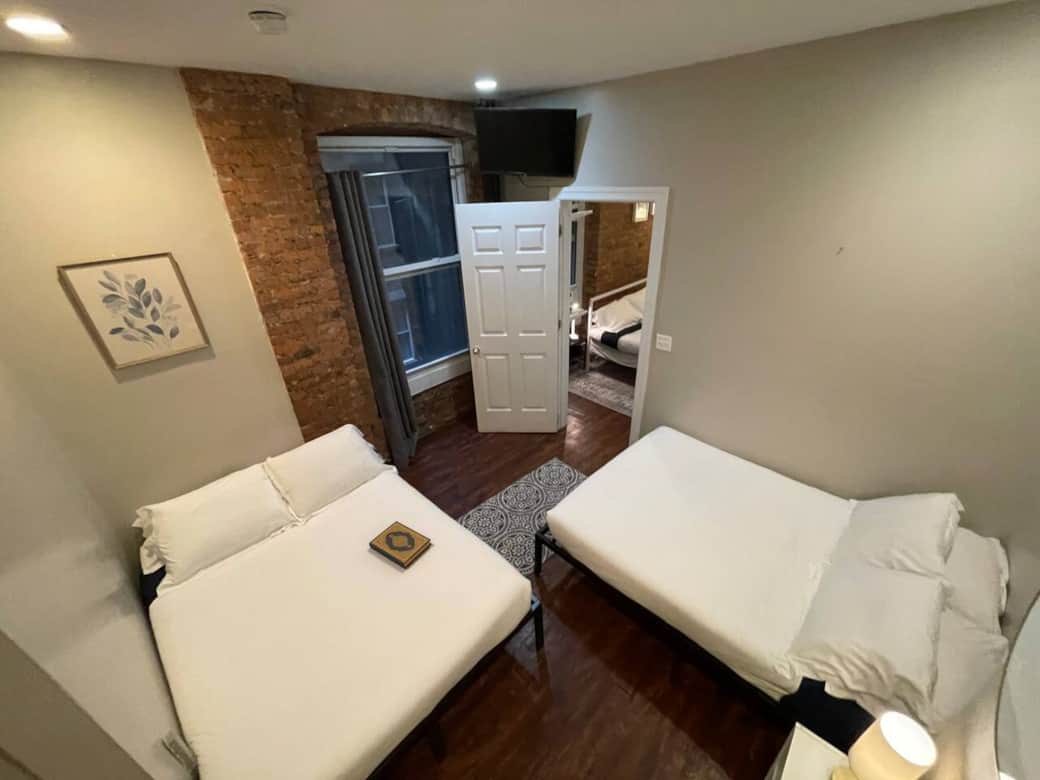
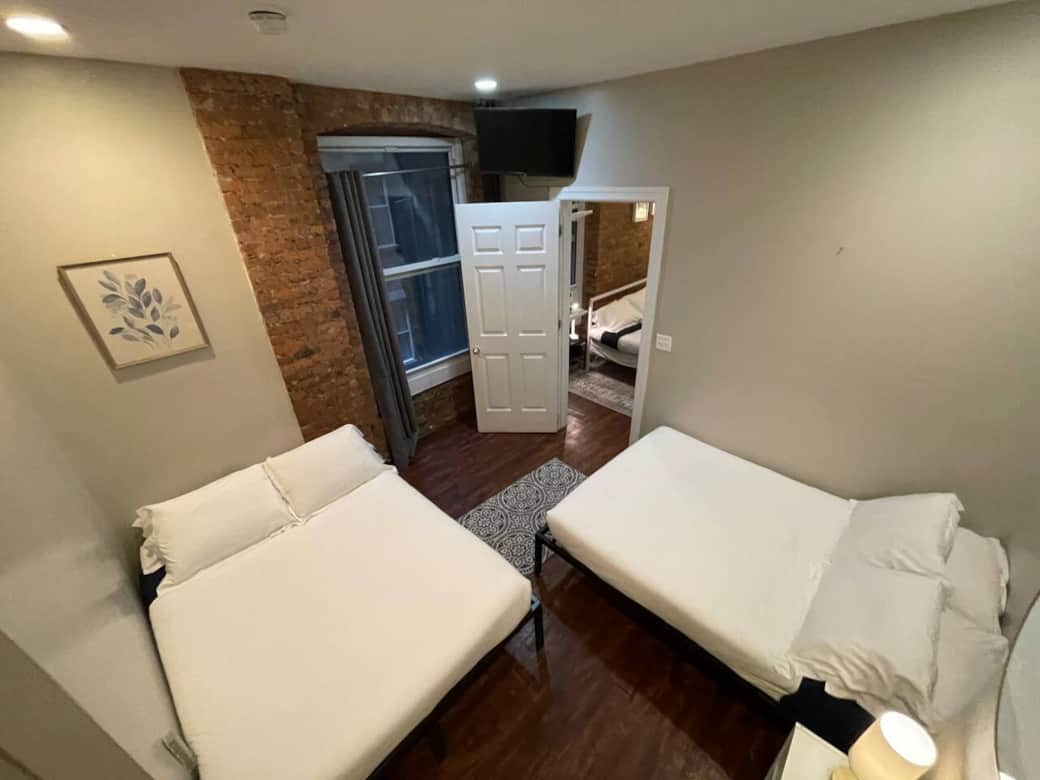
- hardback book [368,520,432,569]
